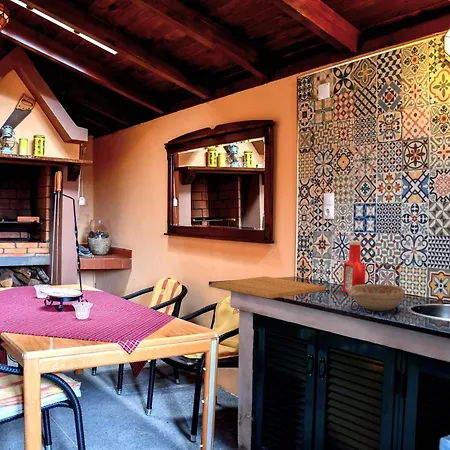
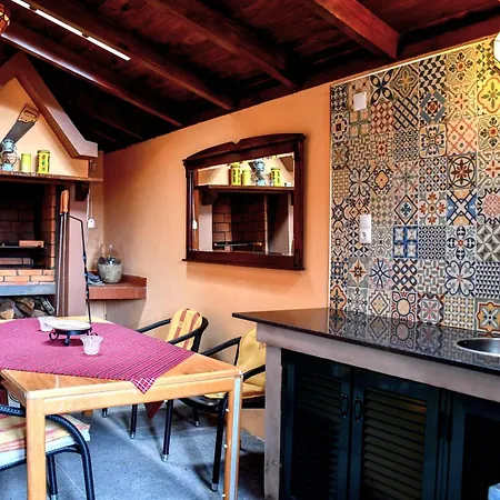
- chopping board [208,275,327,300]
- decorative bowl [347,283,406,312]
- soap bottle [342,240,367,294]
